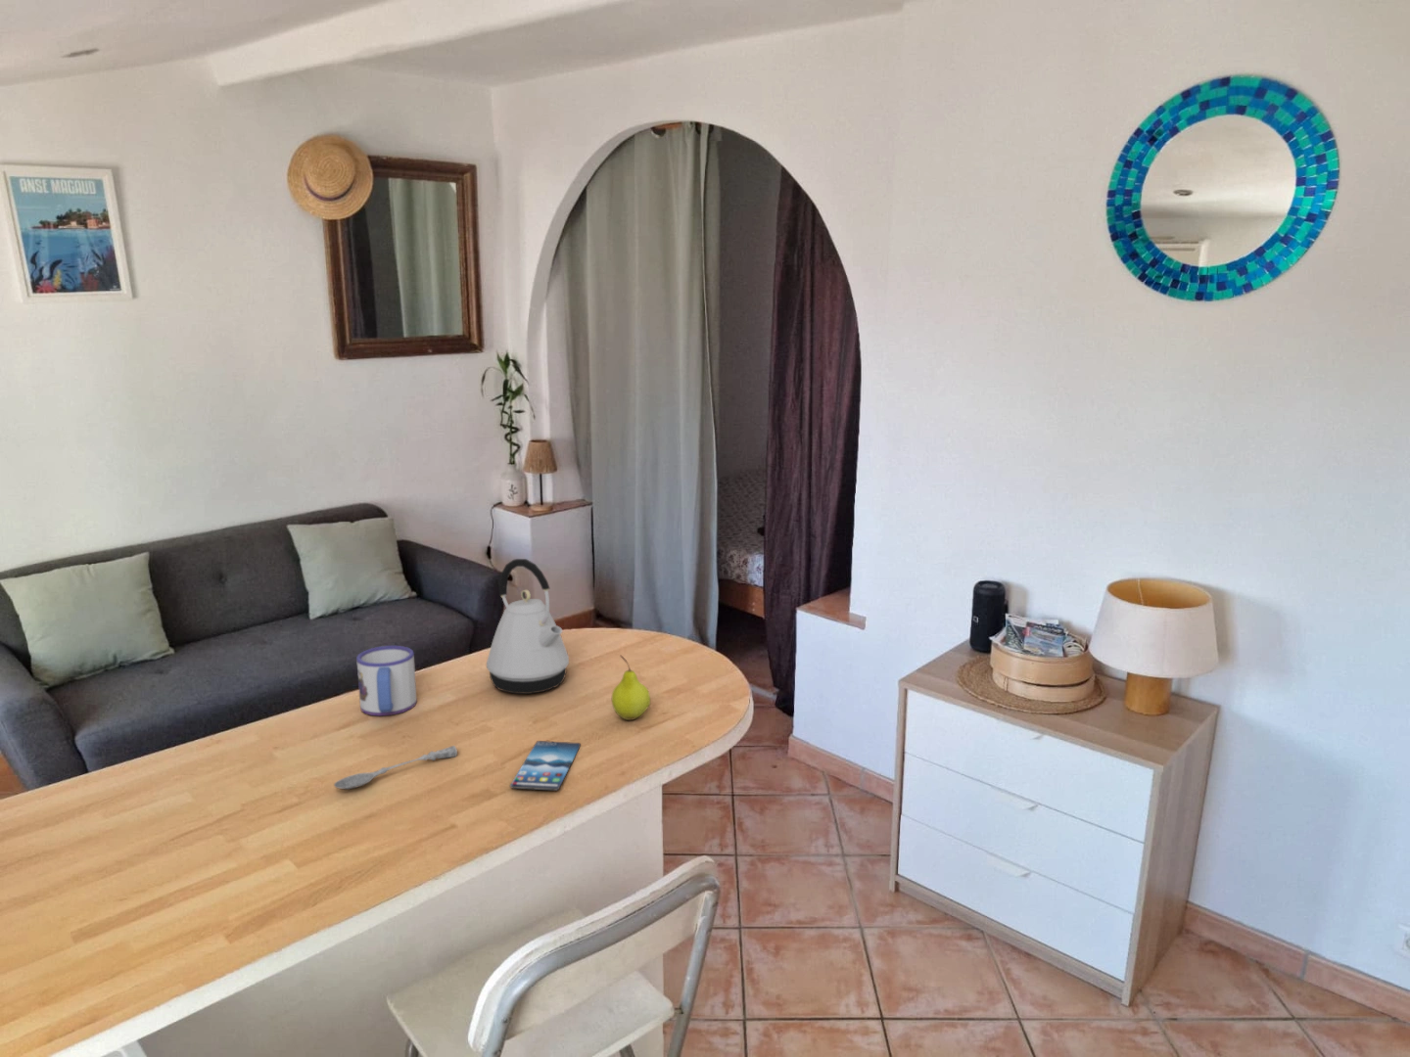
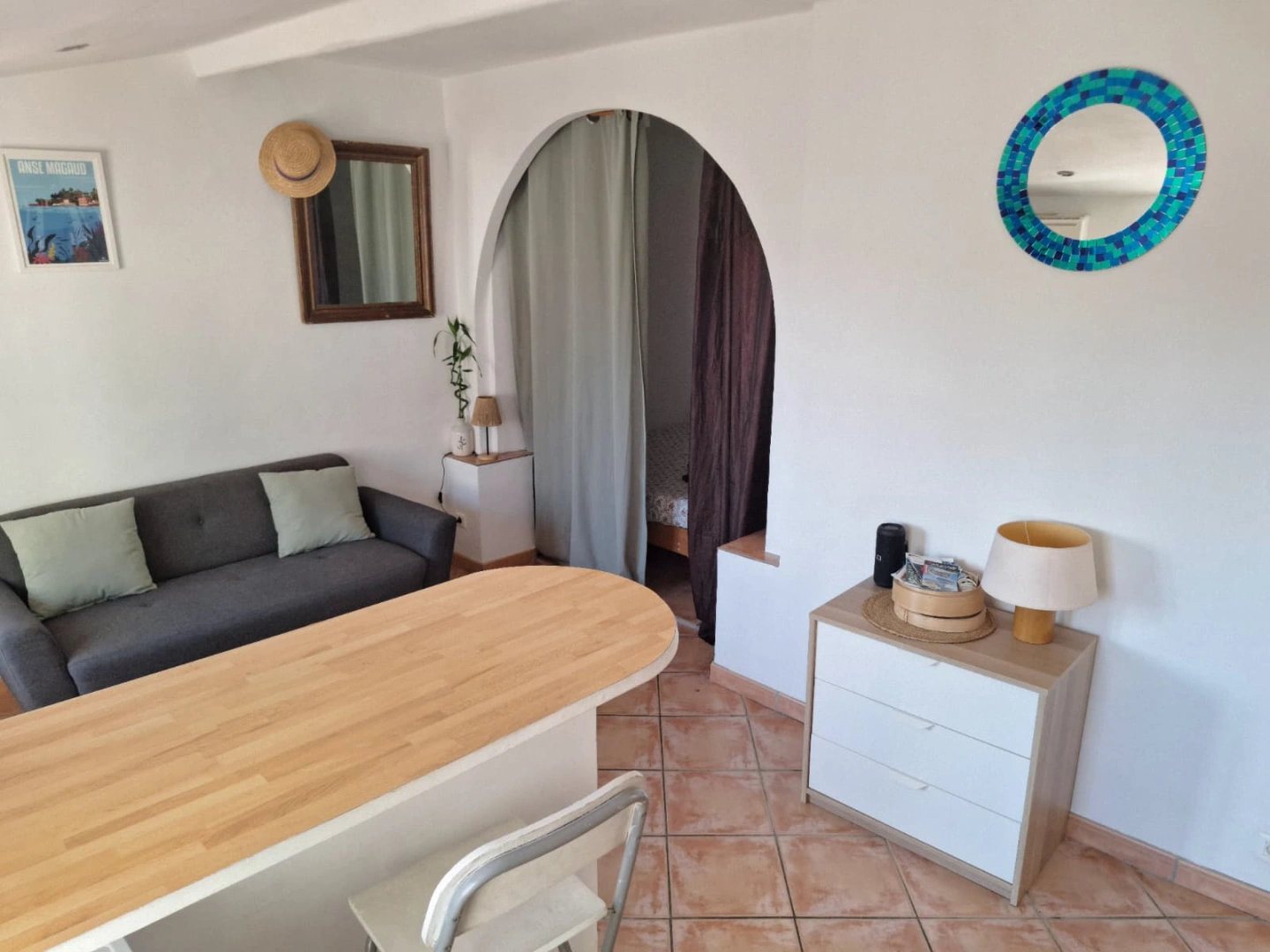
- soupspoon [333,745,459,789]
- smartphone [510,739,582,792]
- mug [355,645,419,716]
- kettle [485,557,570,695]
- fruit [611,655,651,722]
